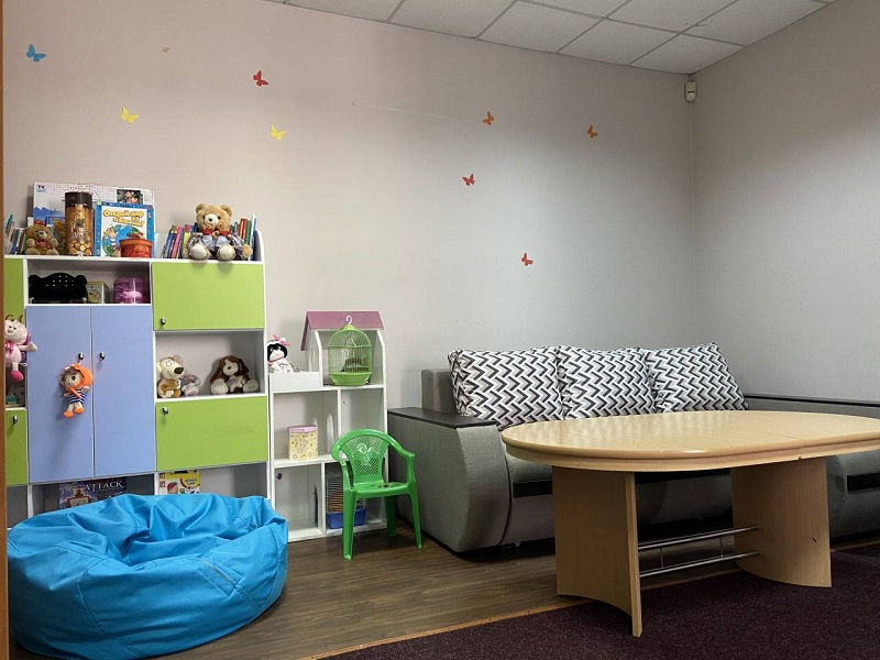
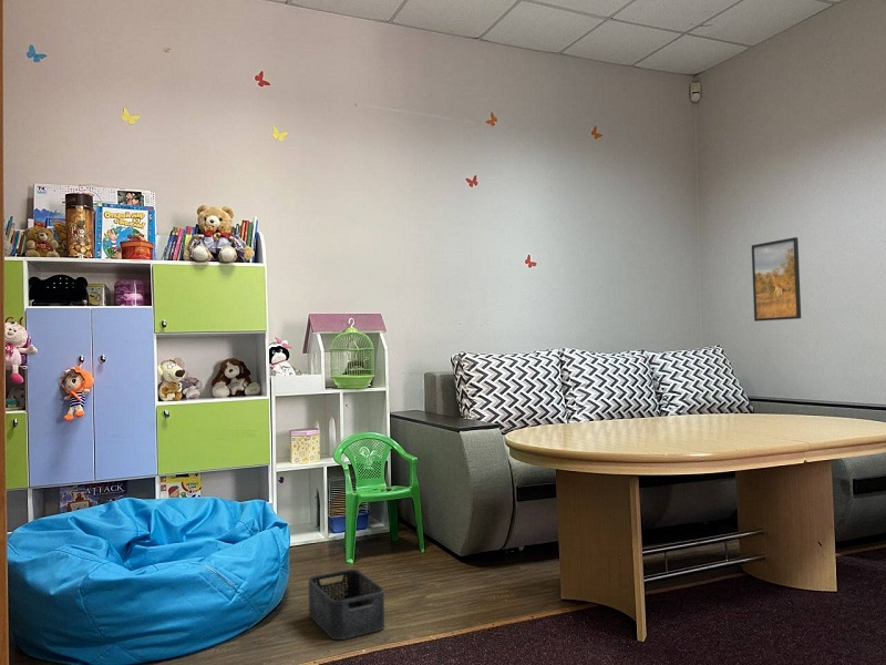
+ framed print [751,236,802,323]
+ storage bin [308,569,385,641]
